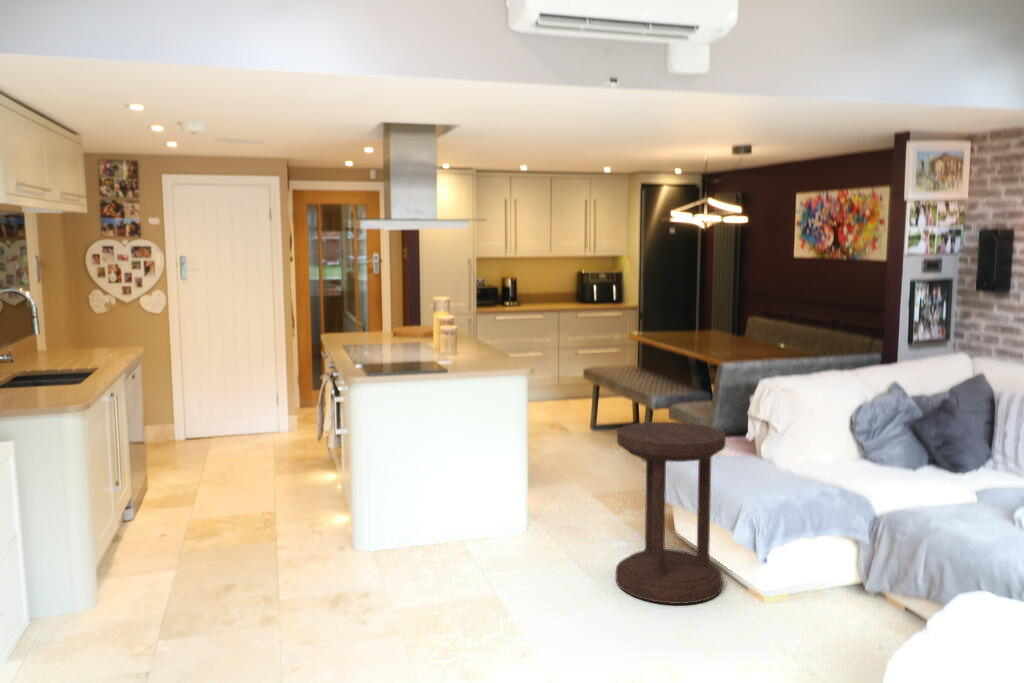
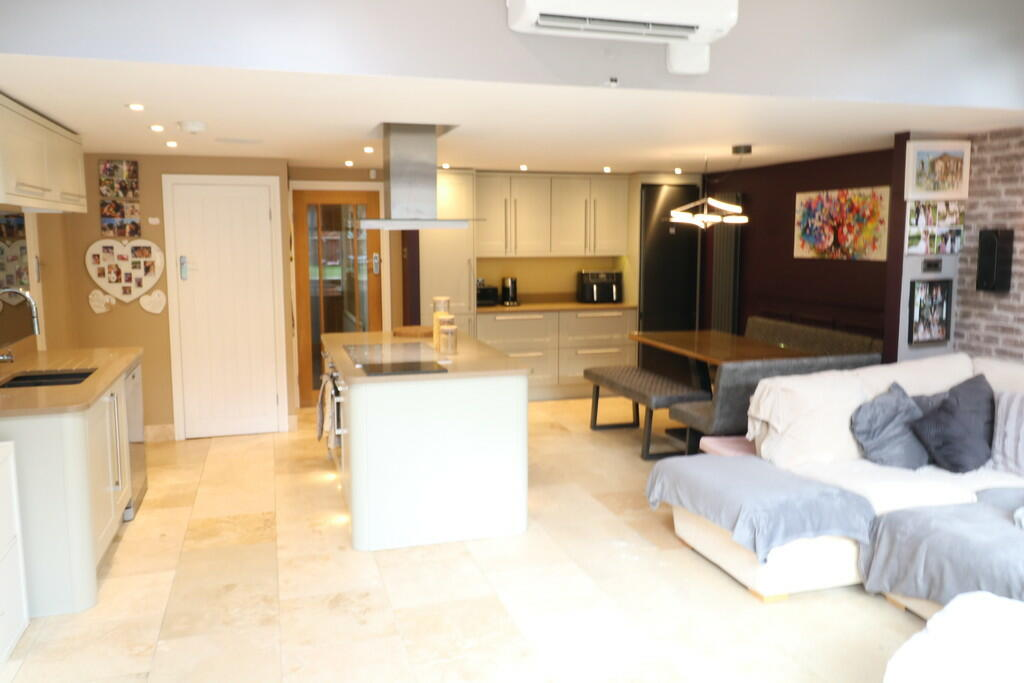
- side table [615,421,727,605]
